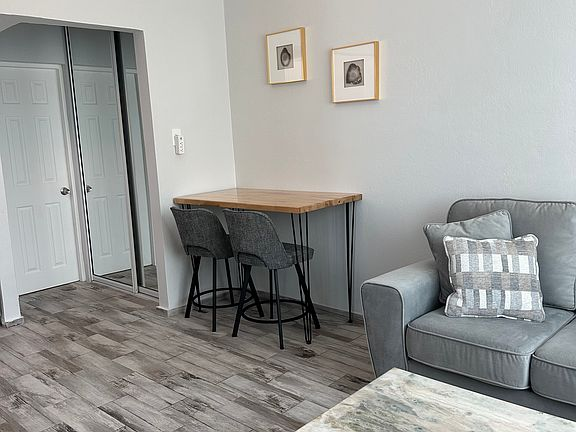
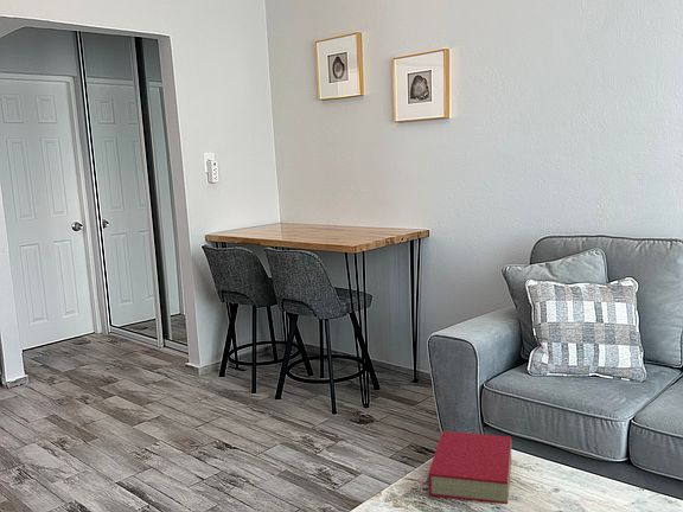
+ book [427,430,512,505]
